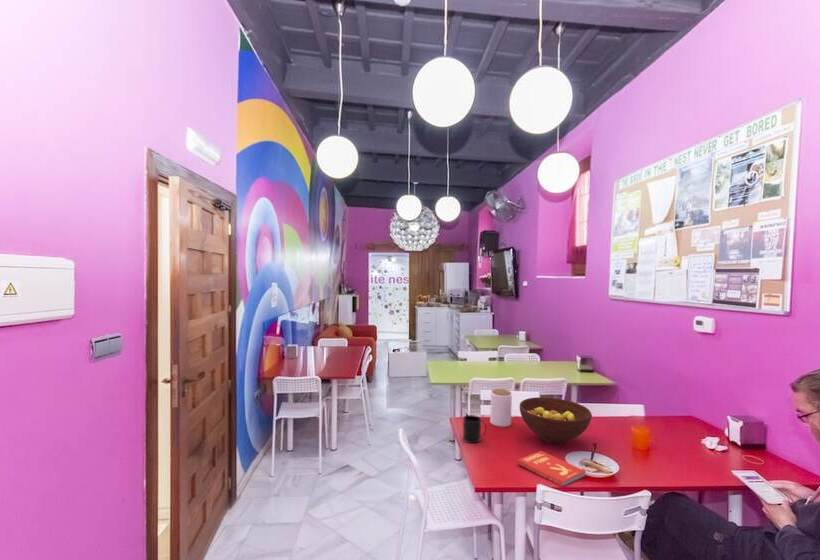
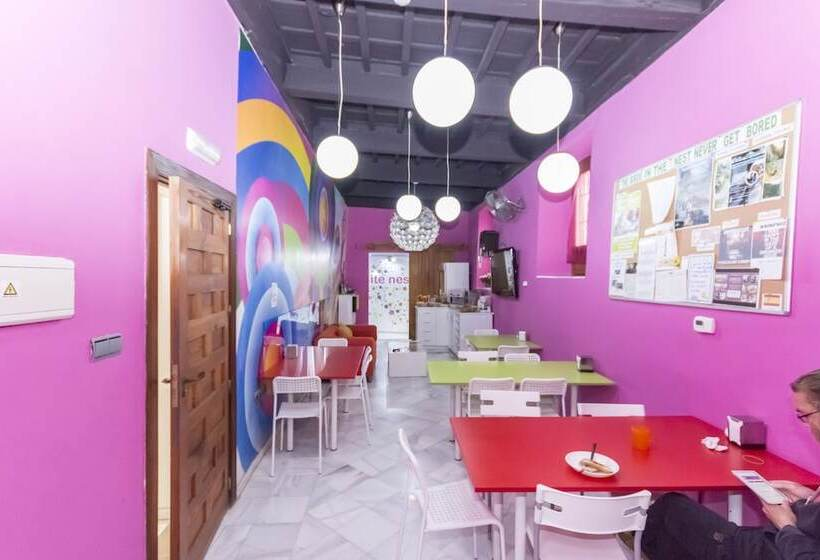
- fruit bowl [519,396,592,445]
- mug [462,414,487,444]
- book [516,450,587,487]
- jar [489,388,513,428]
